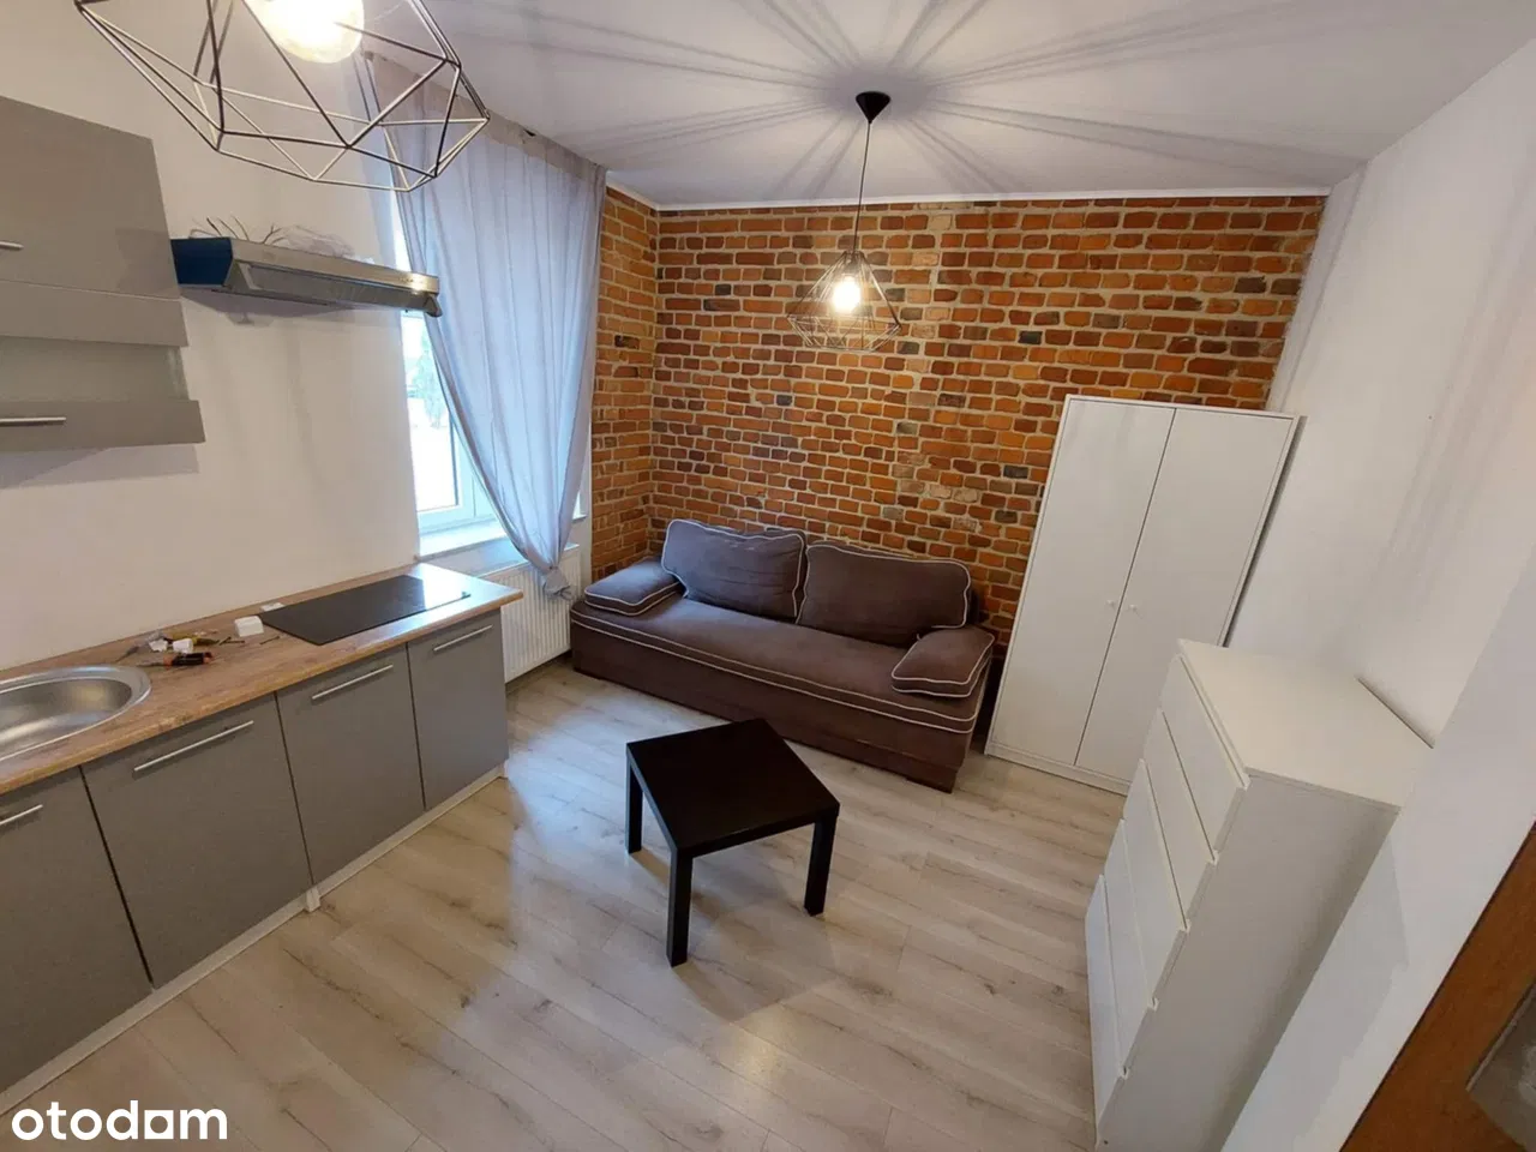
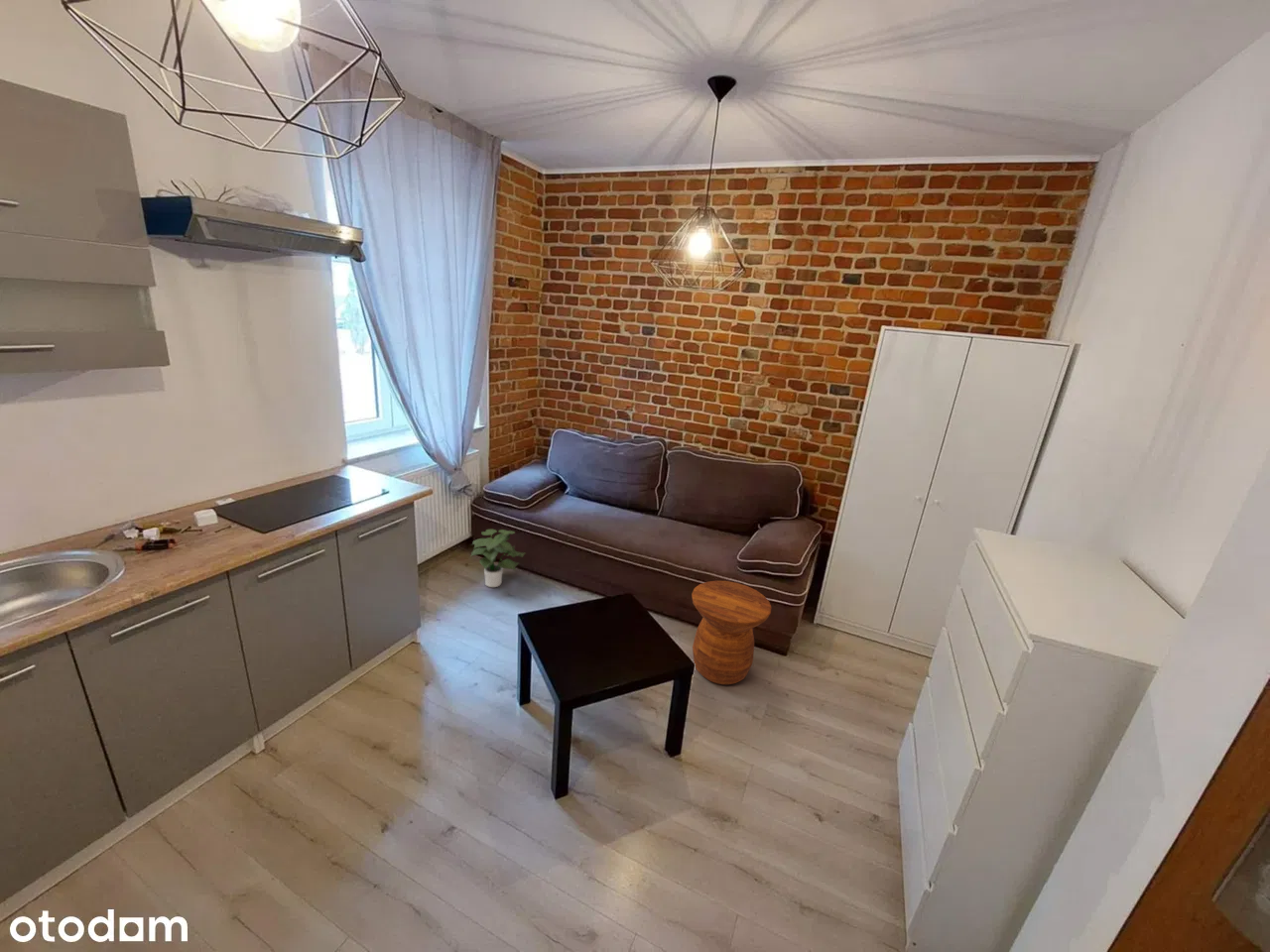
+ side table [691,580,772,685]
+ potted plant [469,529,526,588]
